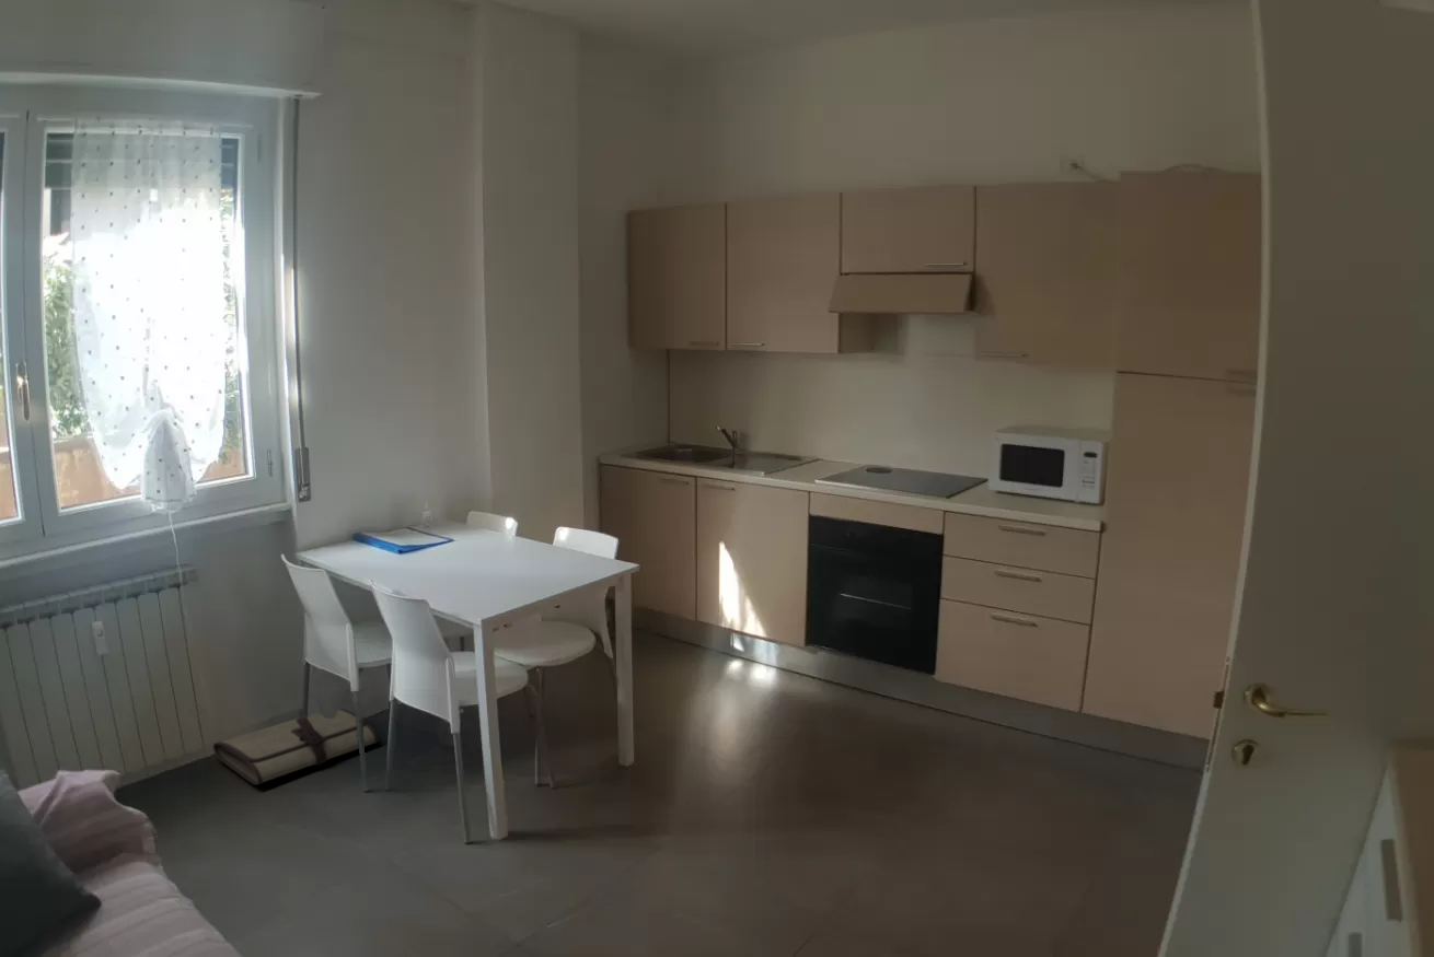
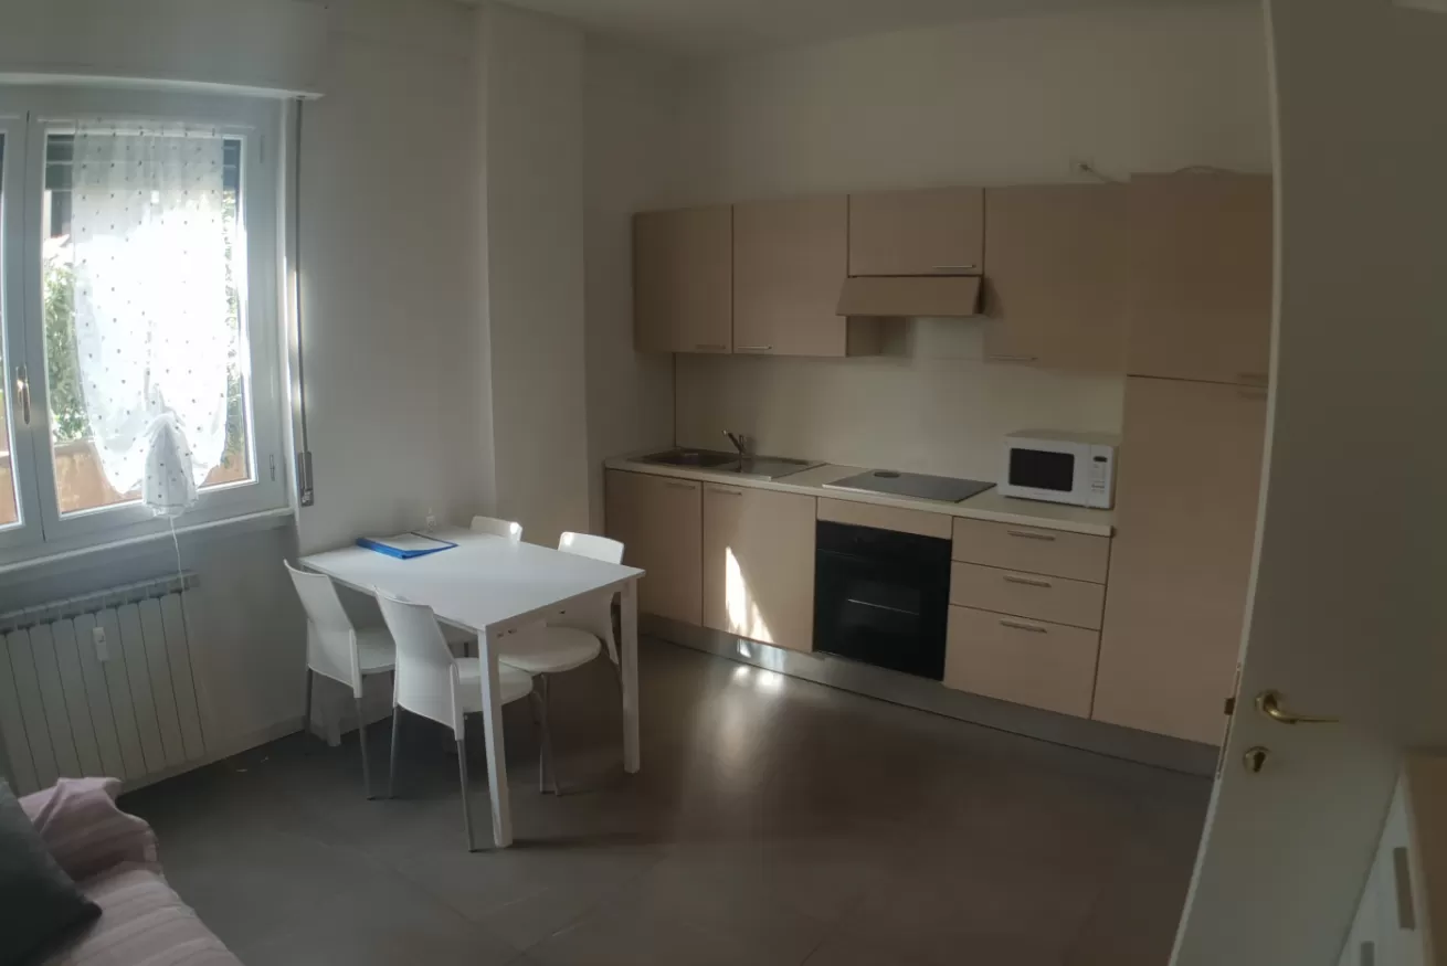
- tool roll [212,708,380,786]
